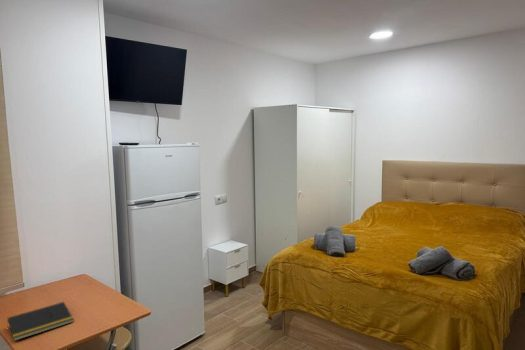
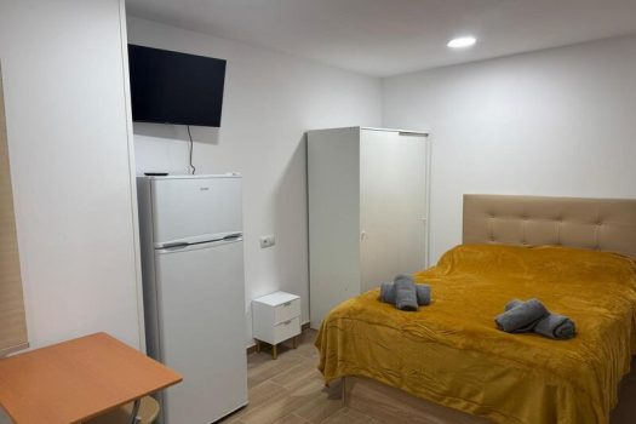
- notepad [6,301,75,342]
